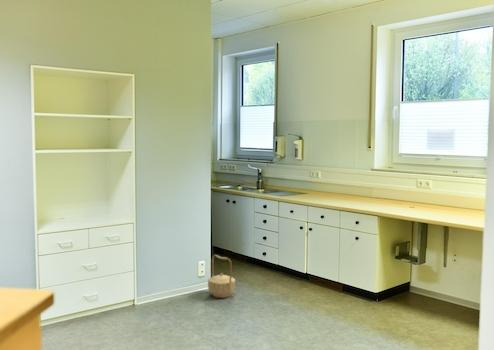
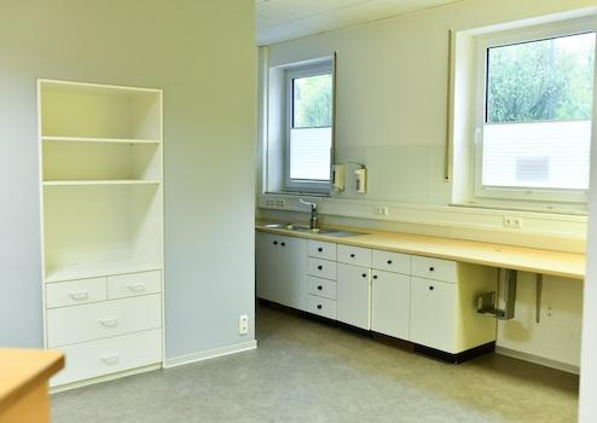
- basket [207,254,236,299]
